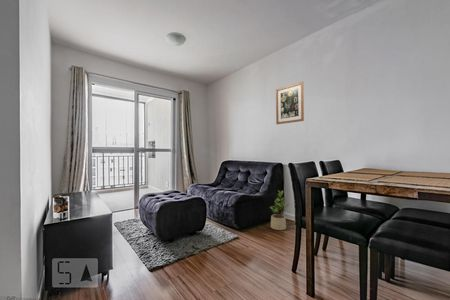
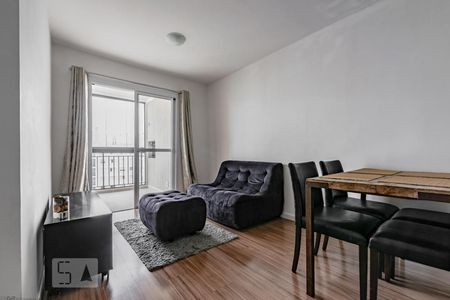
- potted plant [269,189,290,231]
- wall art [275,81,305,125]
